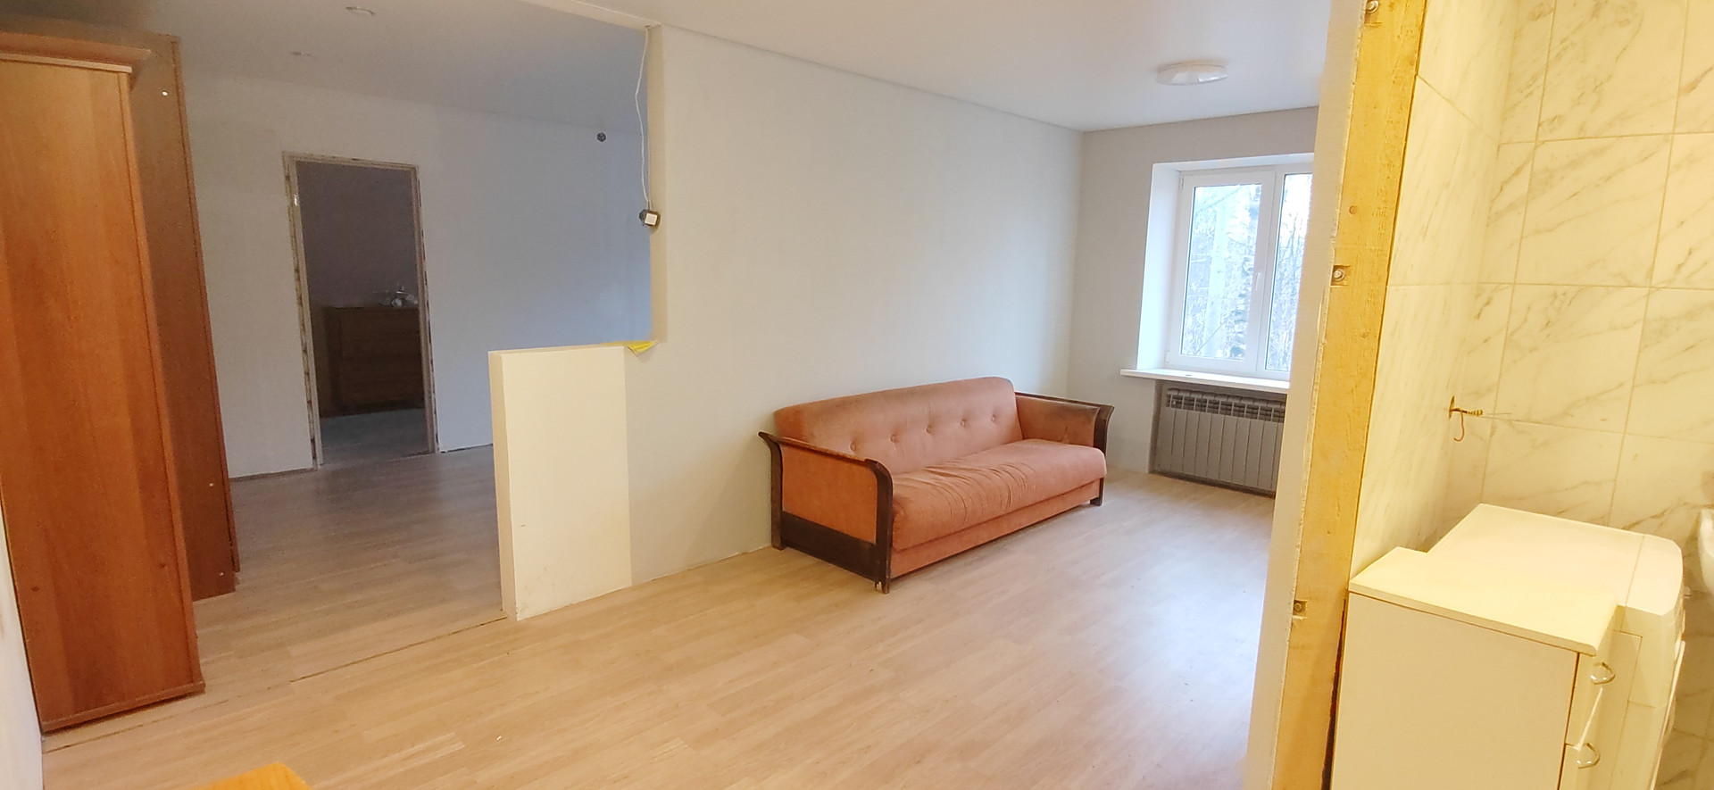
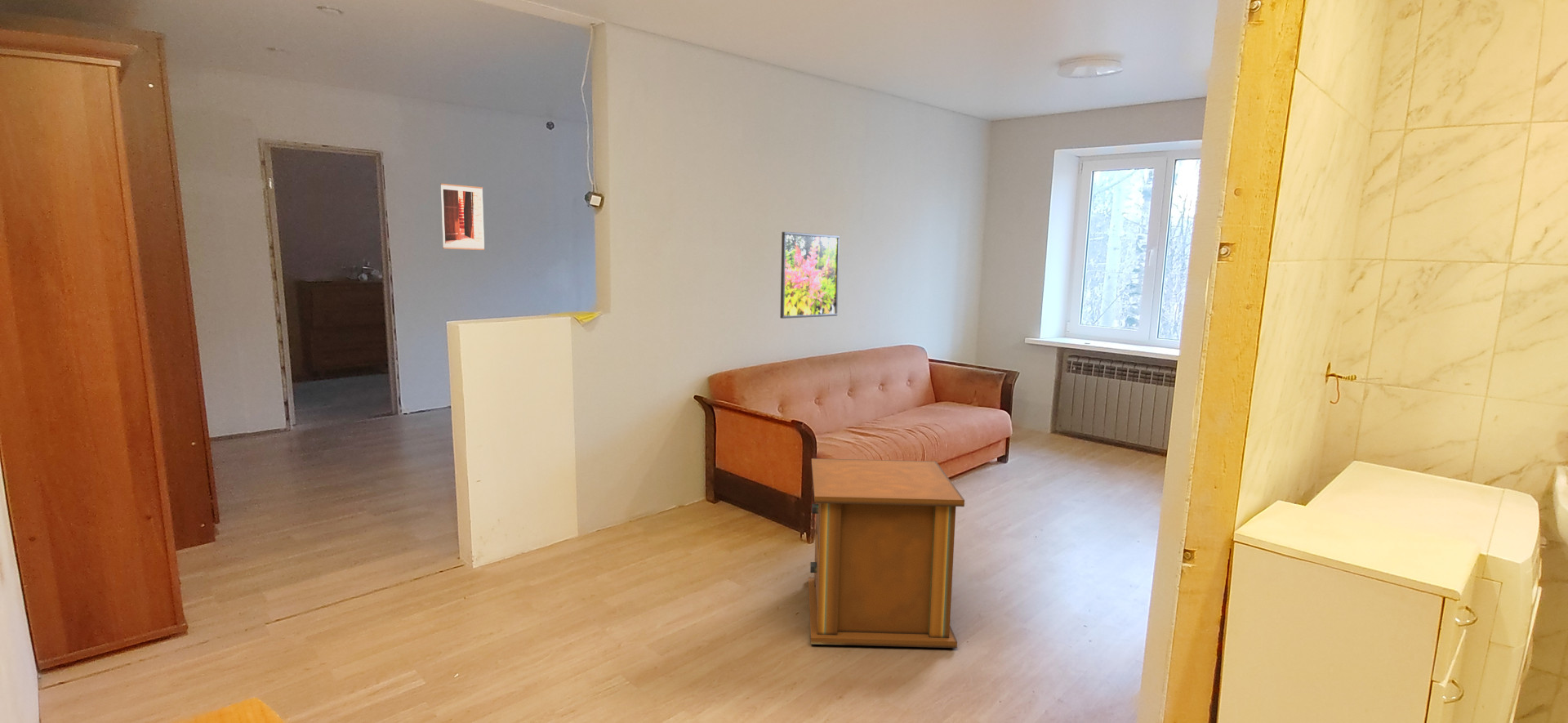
+ side table [808,457,965,649]
+ wall art [440,183,485,251]
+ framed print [779,231,840,319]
